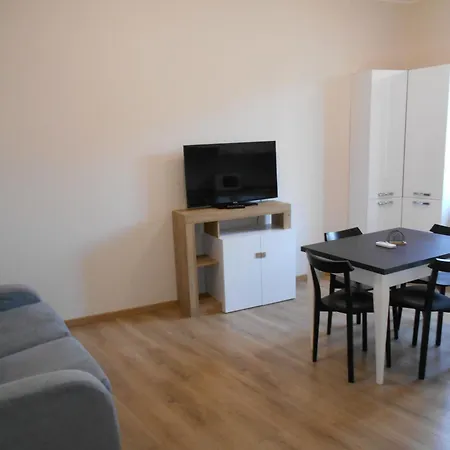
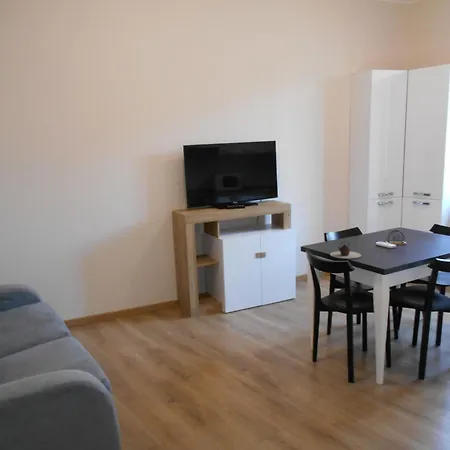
+ teapot [329,241,362,259]
